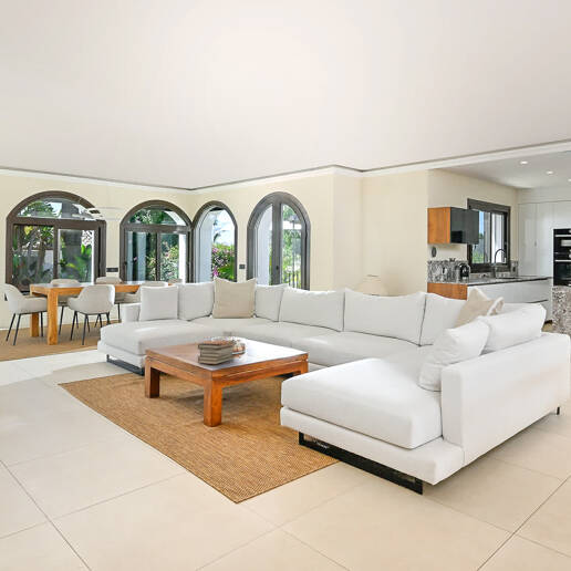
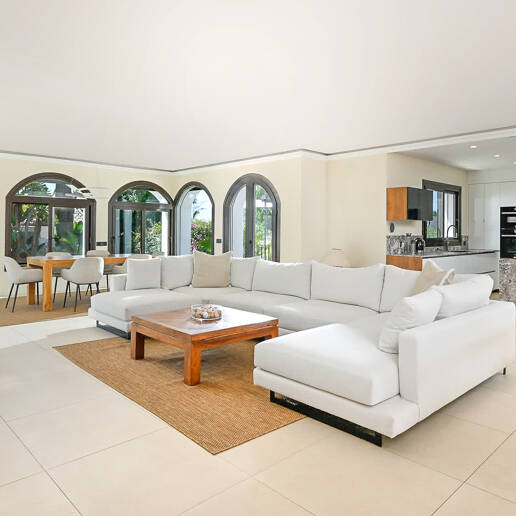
- book stack [196,339,238,365]
